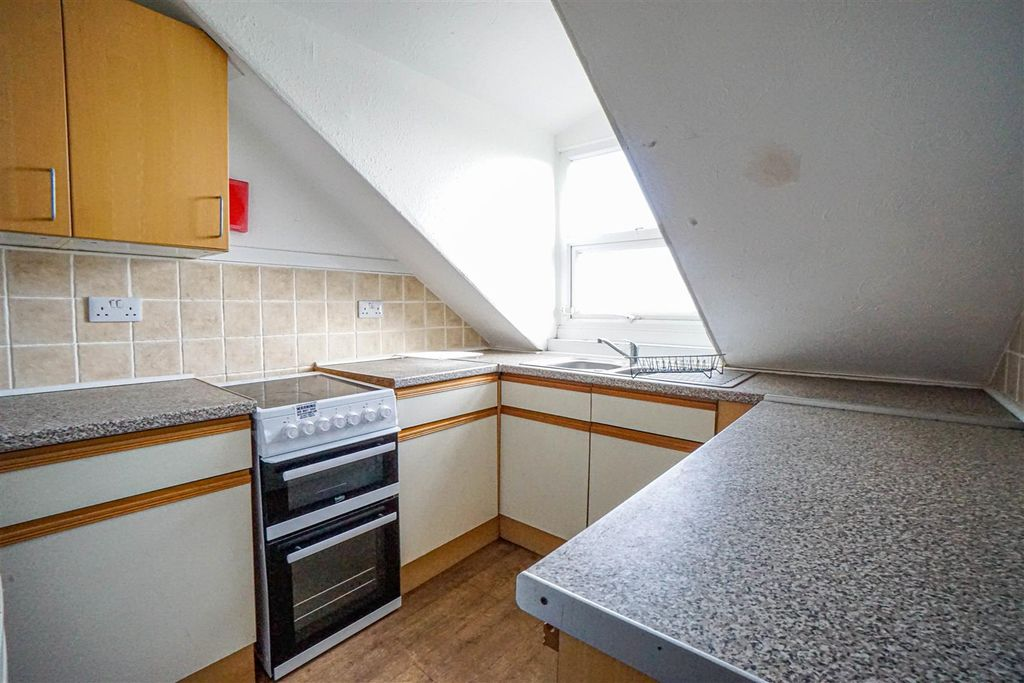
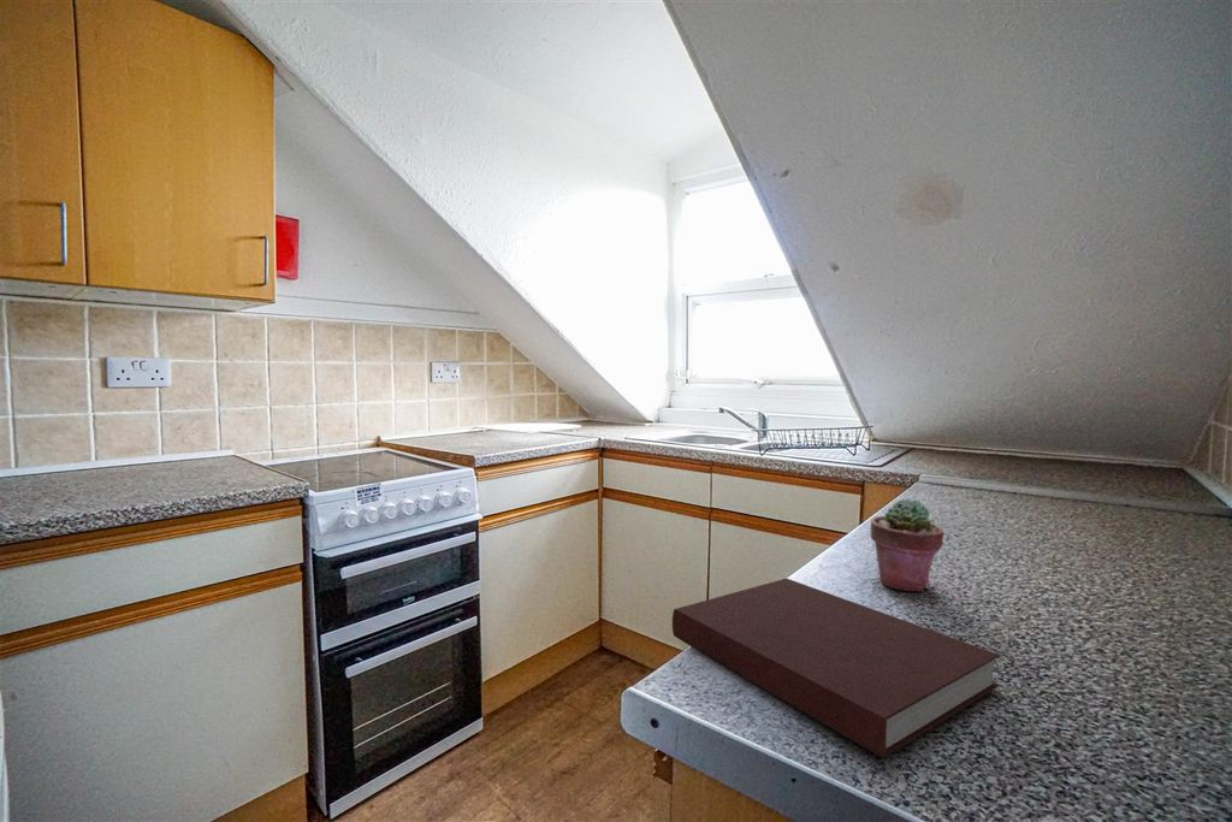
+ notebook [671,578,1001,759]
+ potted succulent [870,498,944,592]
